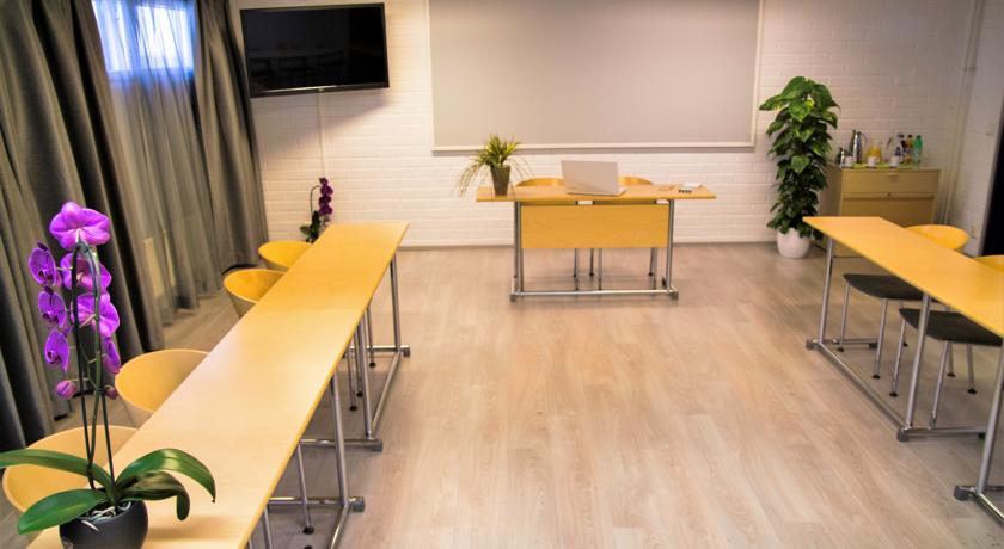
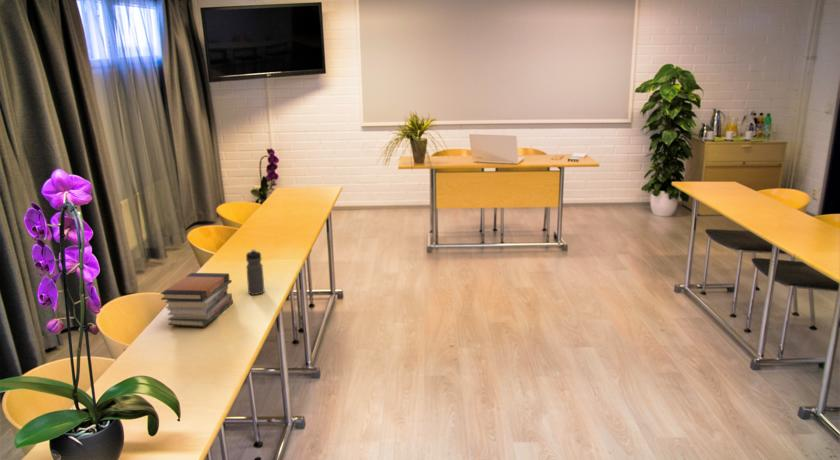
+ book stack [159,272,234,328]
+ water bottle [245,248,265,296]
